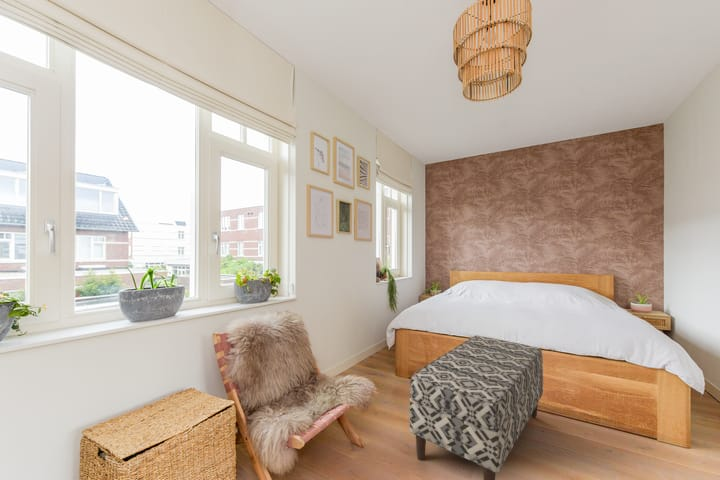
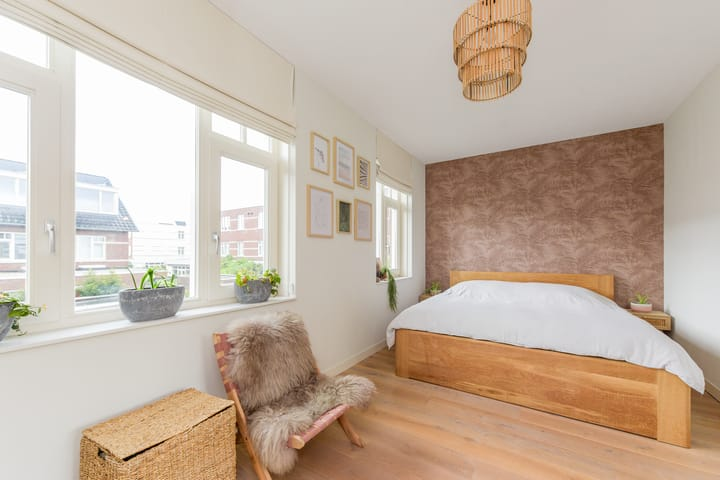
- bench [409,334,544,480]
